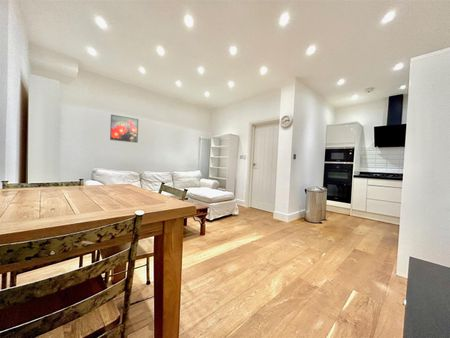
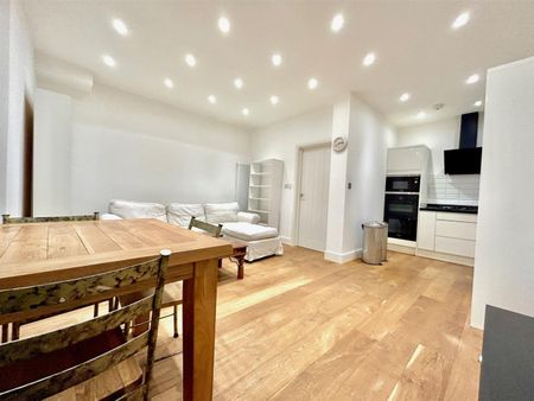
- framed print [109,114,139,144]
